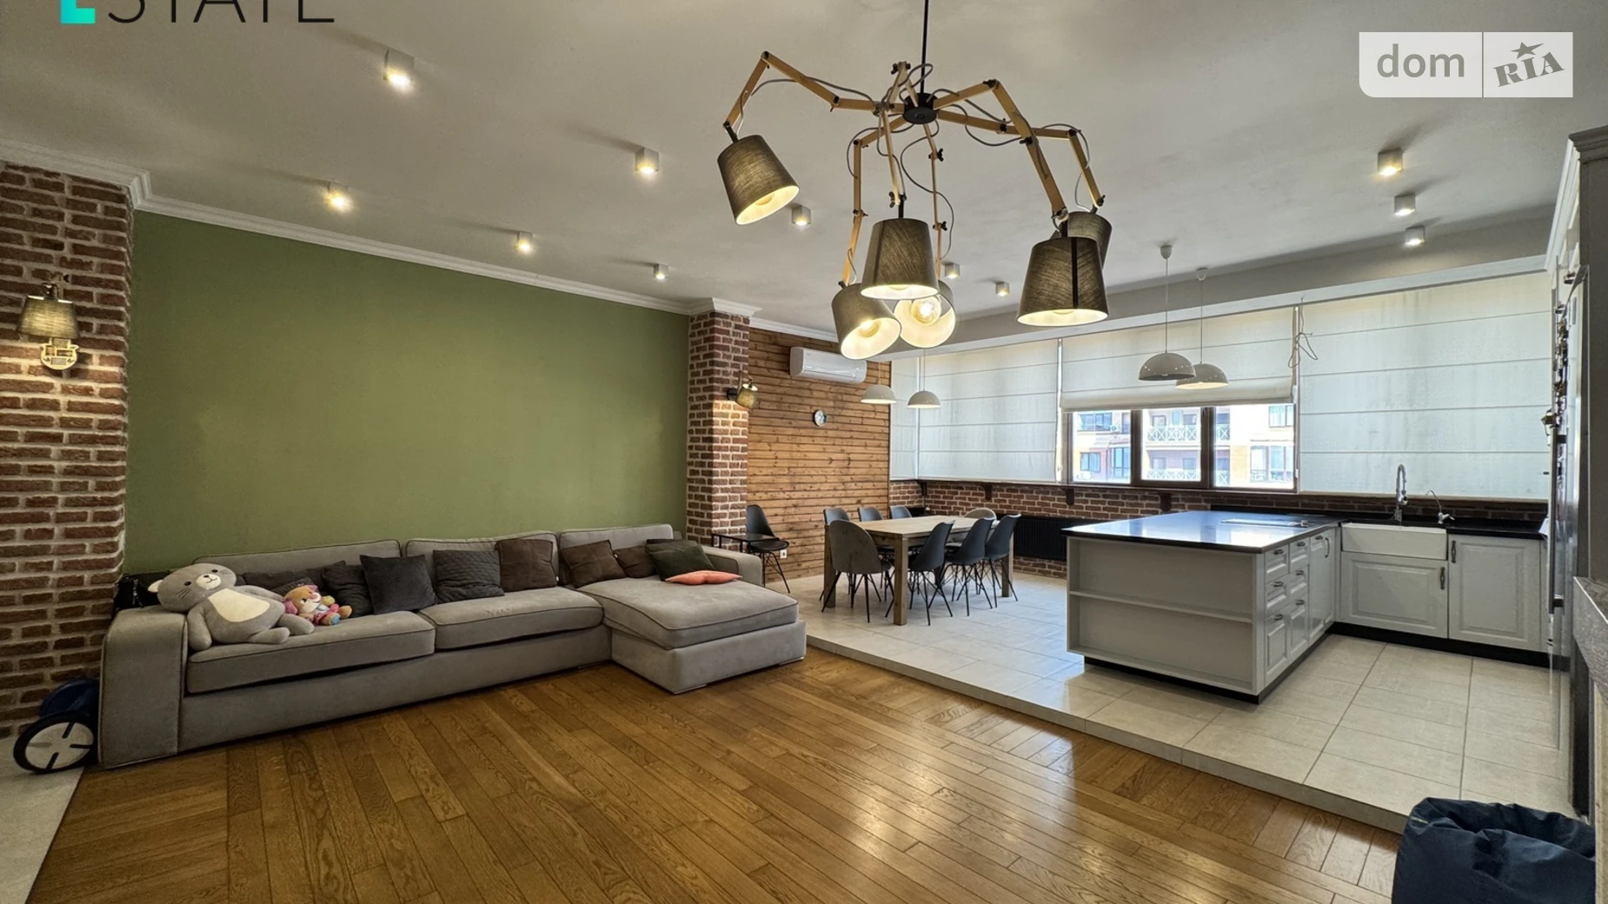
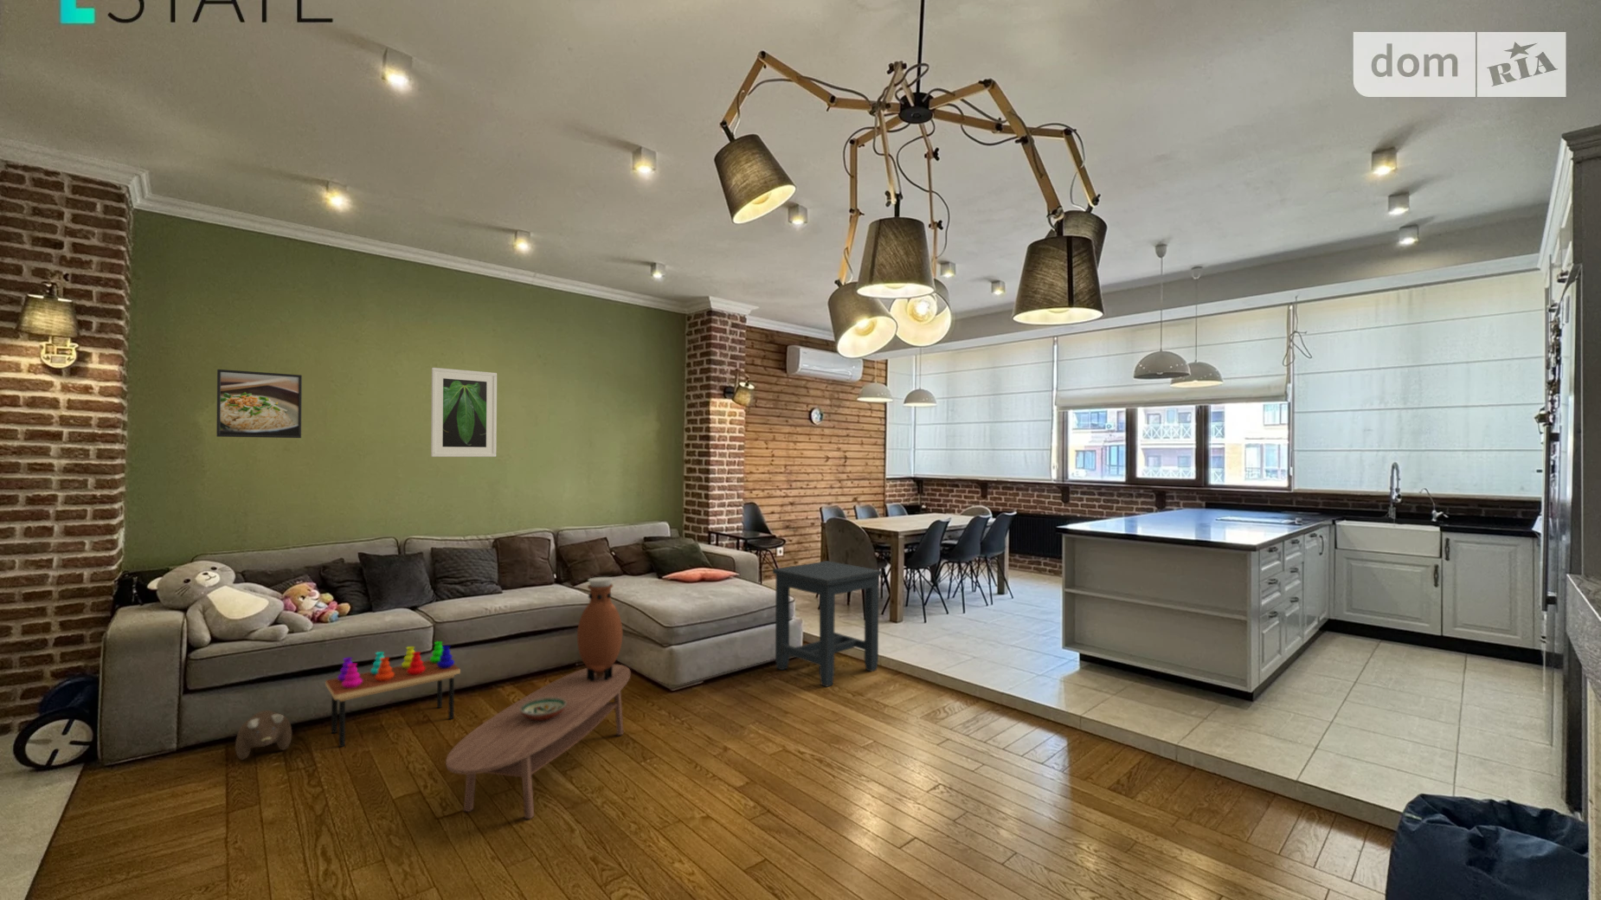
+ coffee table [445,664,631,820]
+ decorative bowl [520,698,567,721]
+ side table [772,560,883,688]
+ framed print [430,367,498,458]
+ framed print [216,368,302,438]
+ plush toy [234,710,292,760]
+ vase [576,576,623,681]
+ stacking toy [324,641,461,747]
